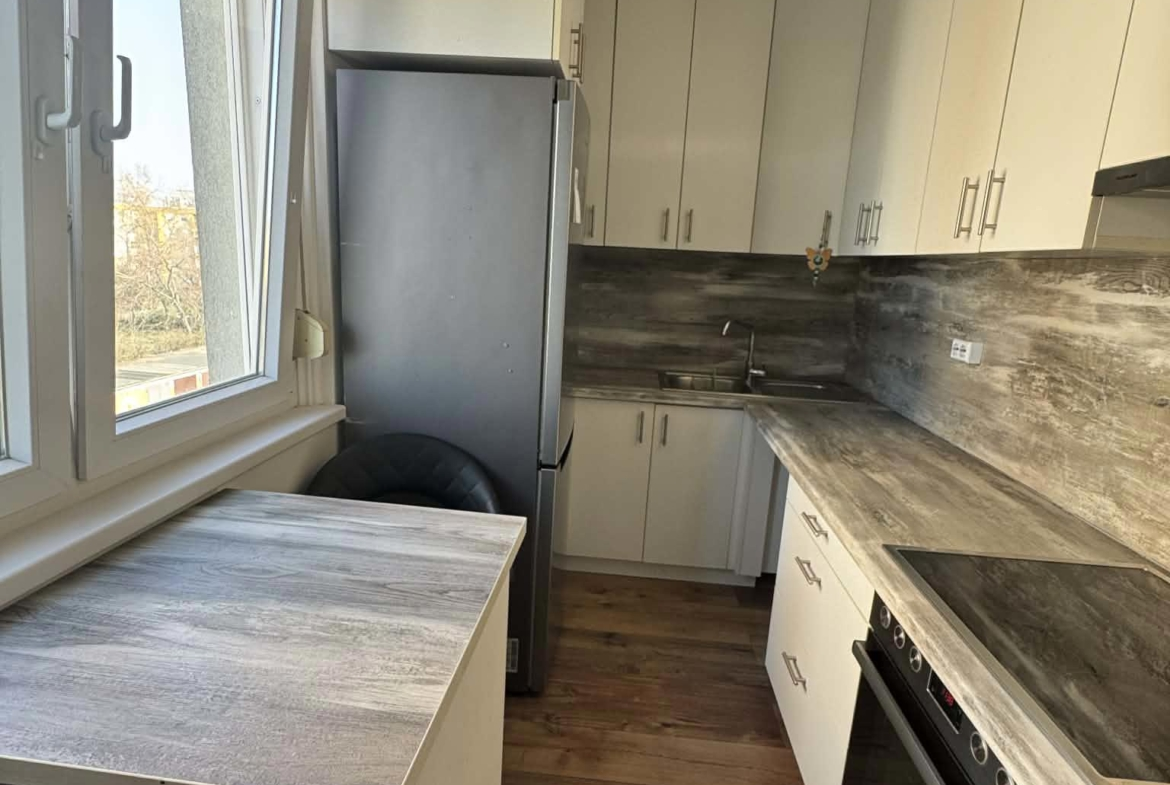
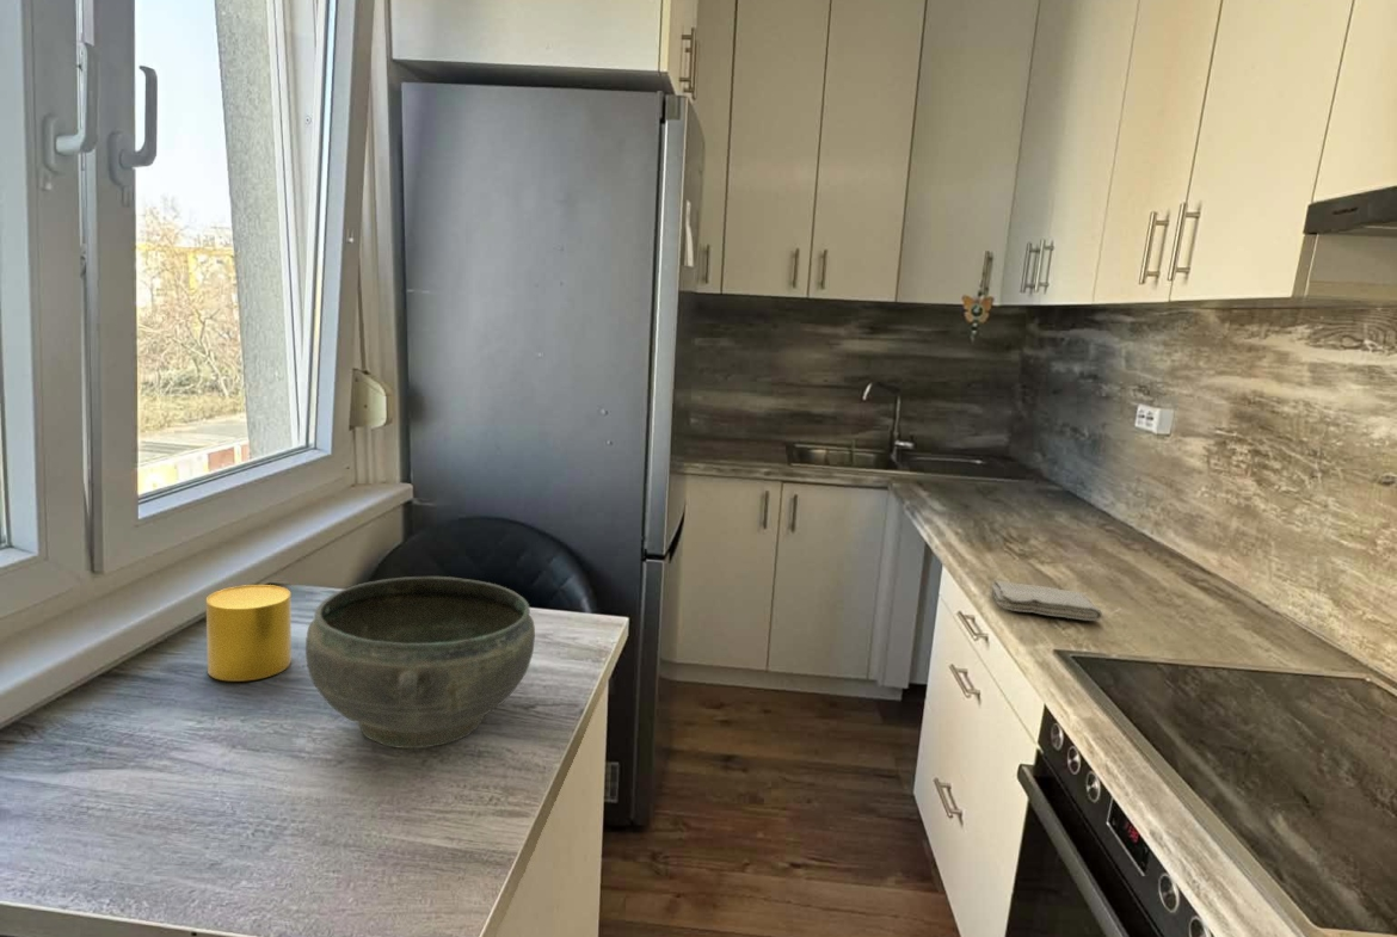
+ cup [205,584,293,683]
+ bowl [304,575,536,750]
+ washcloth [990,580,1103,622]
